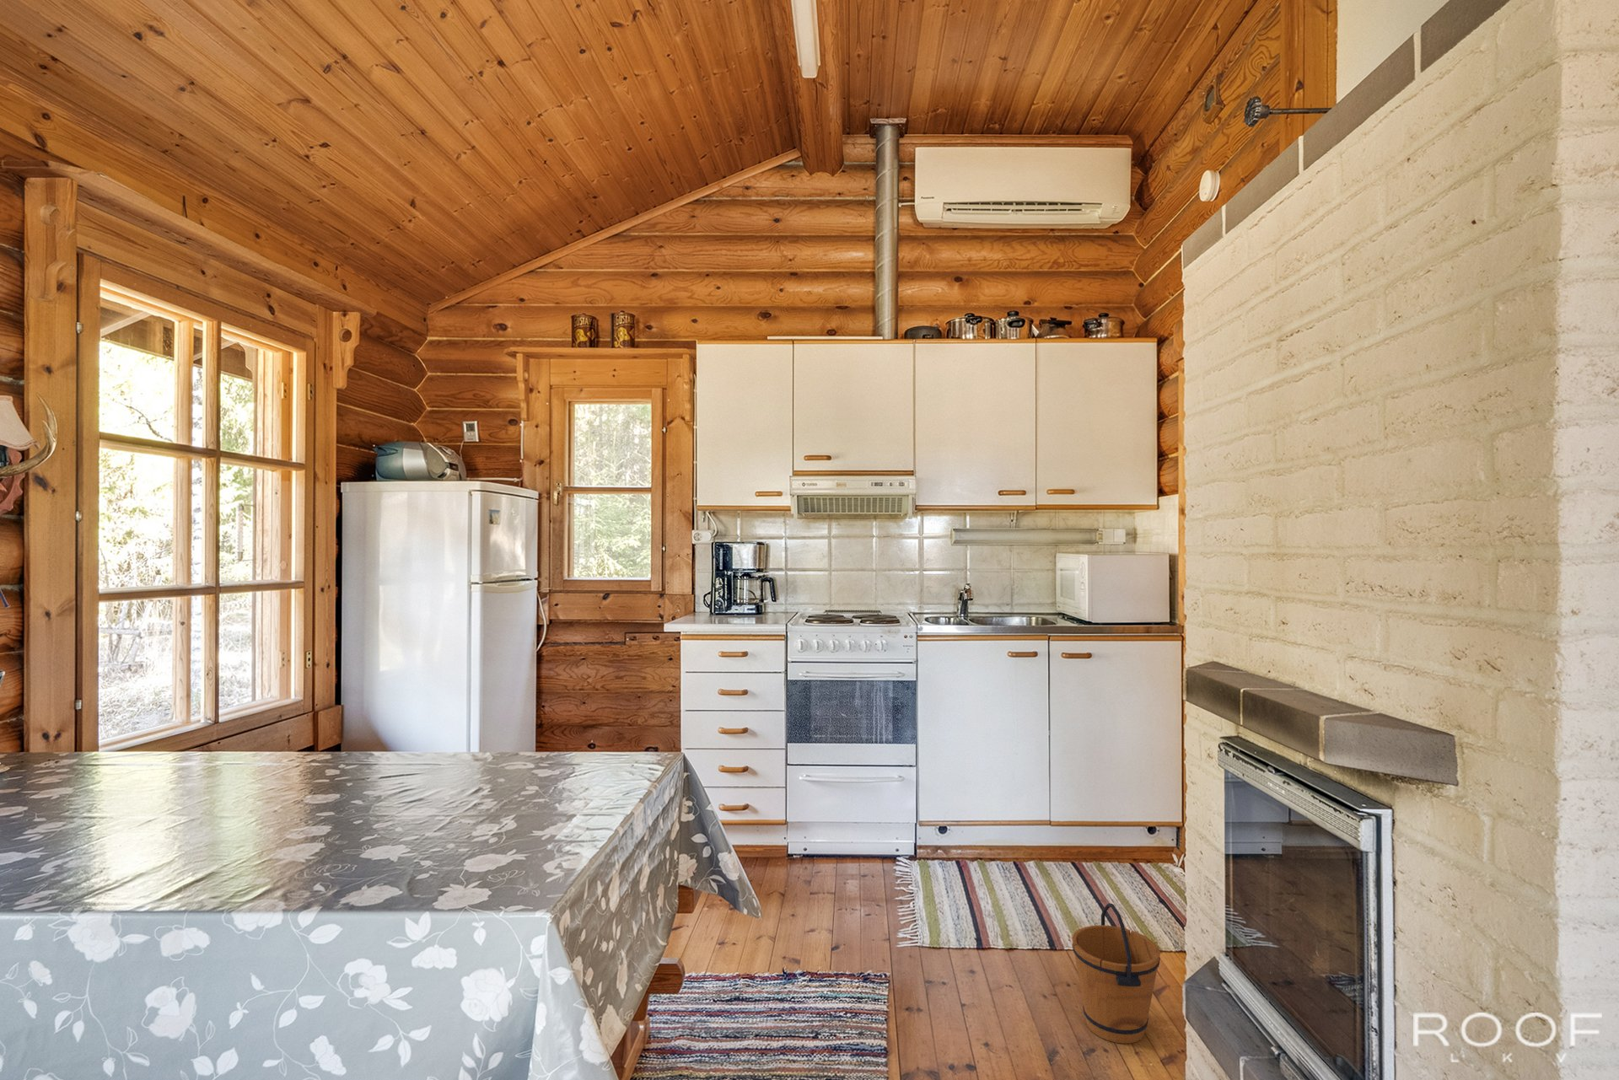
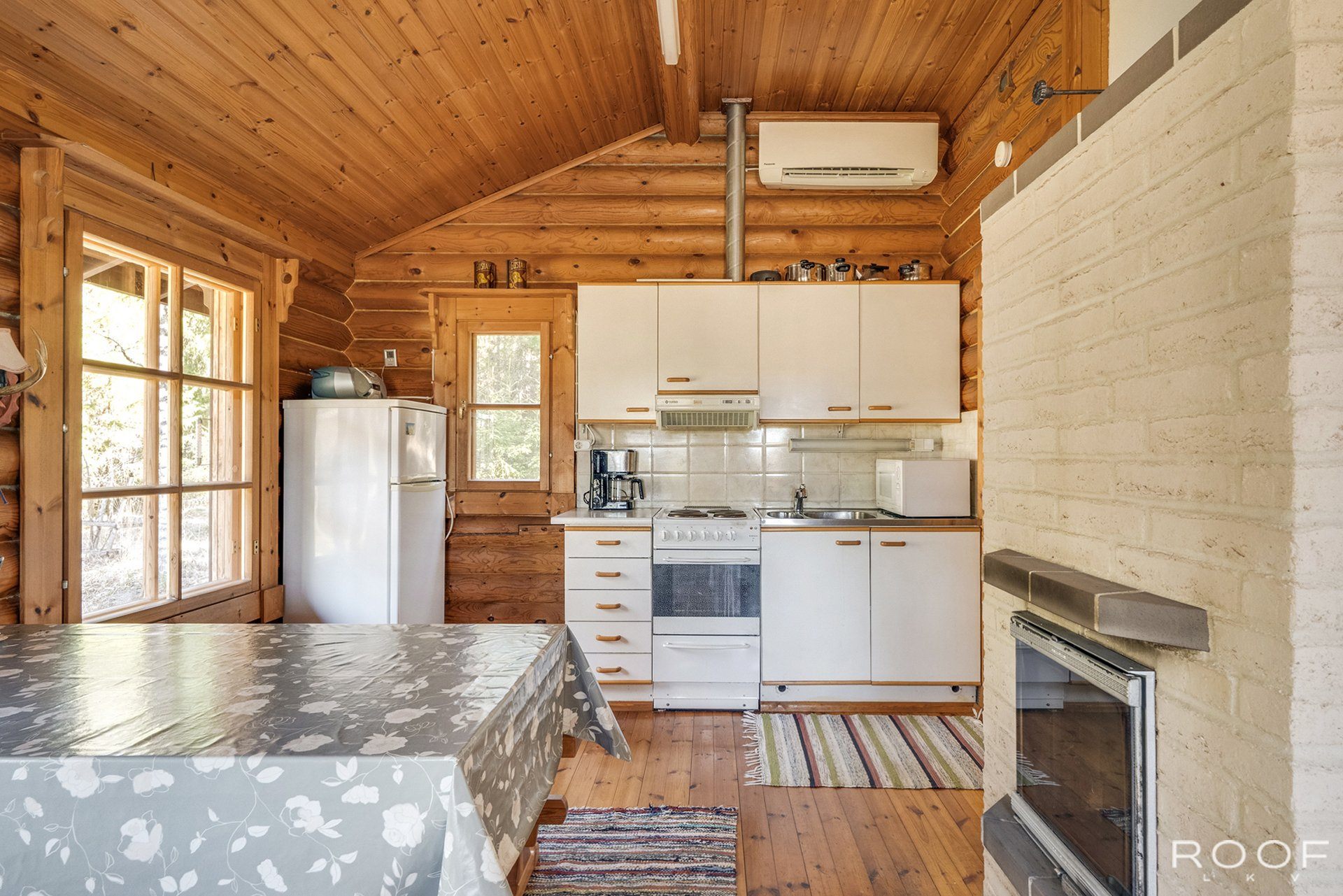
- bucket [1070,902,1161,1045]
